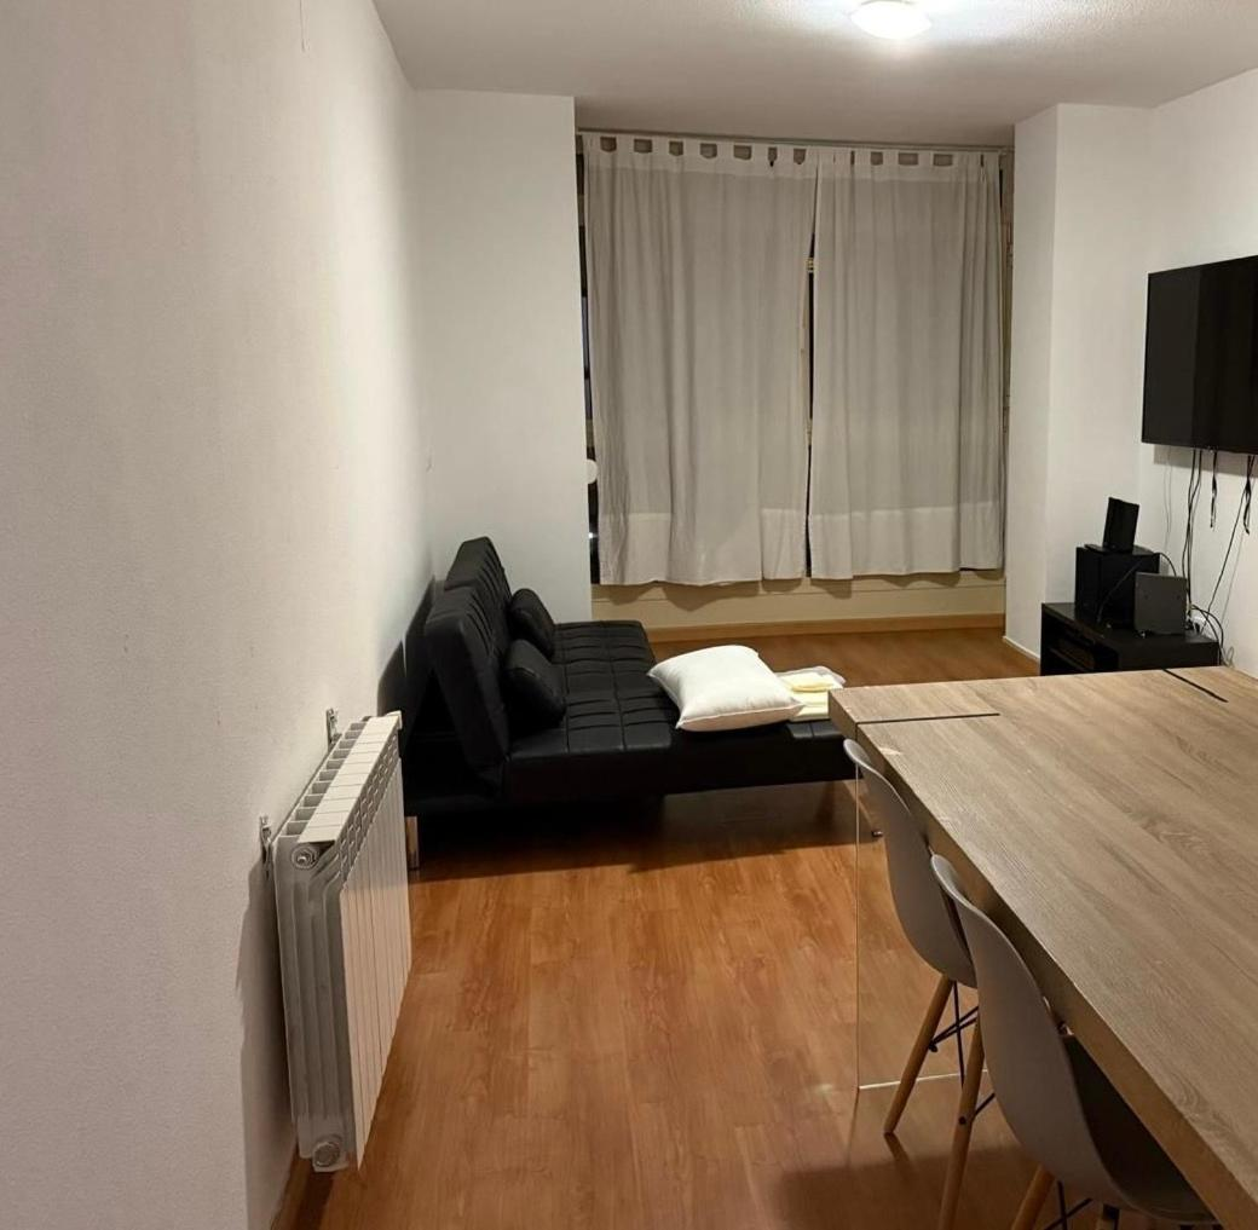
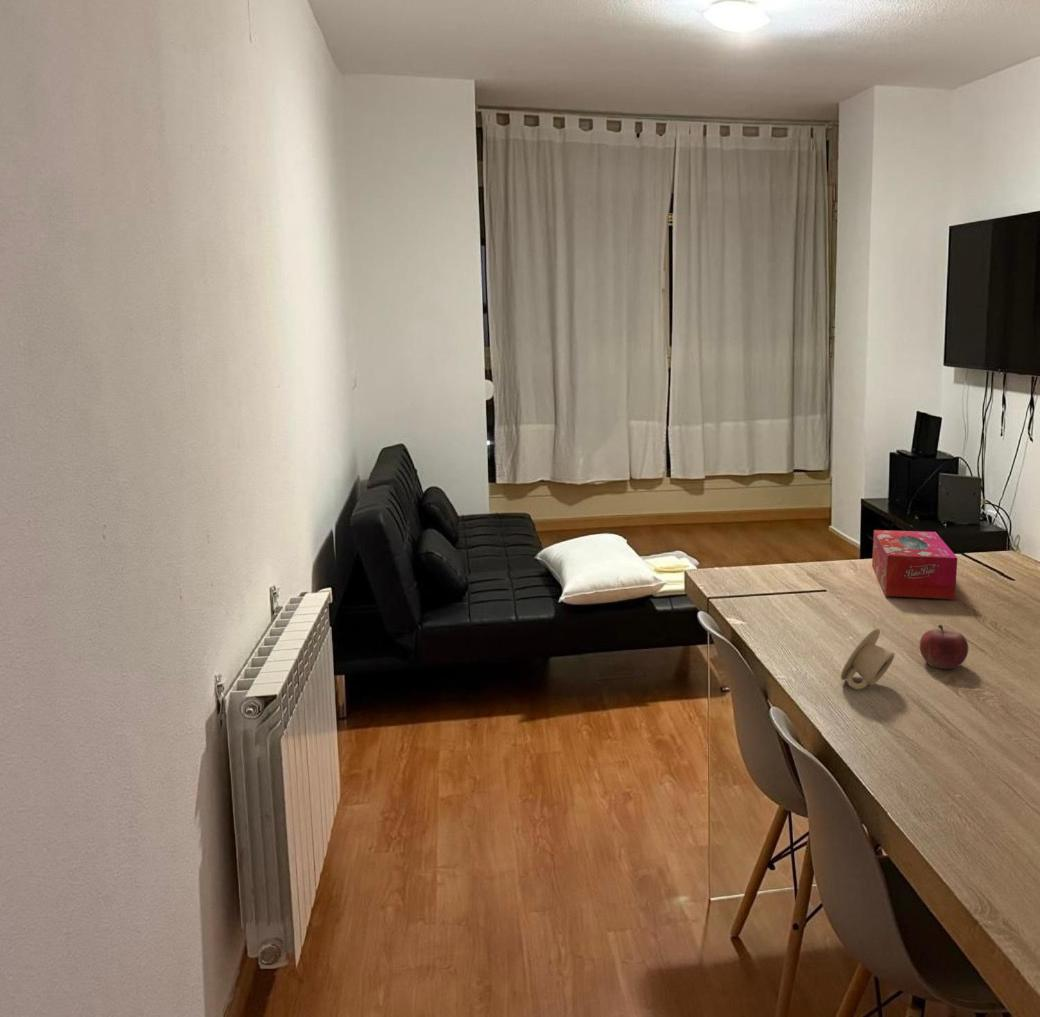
+ fruit [919,623,969,670]
+ tissue box [871,529,958,600]
+ cup [840,628,896,690]
